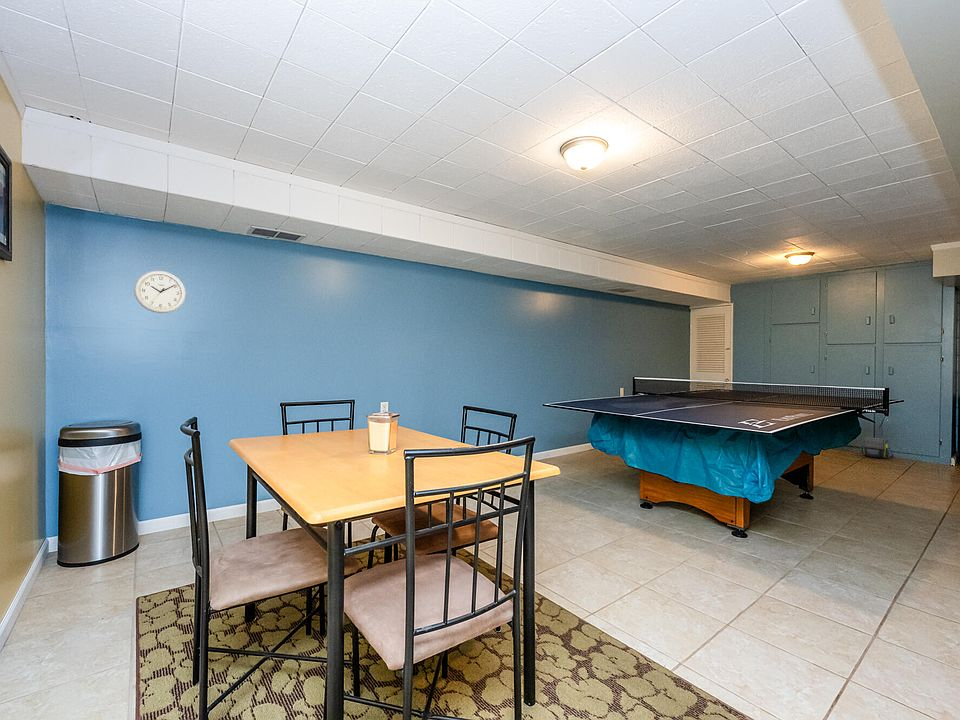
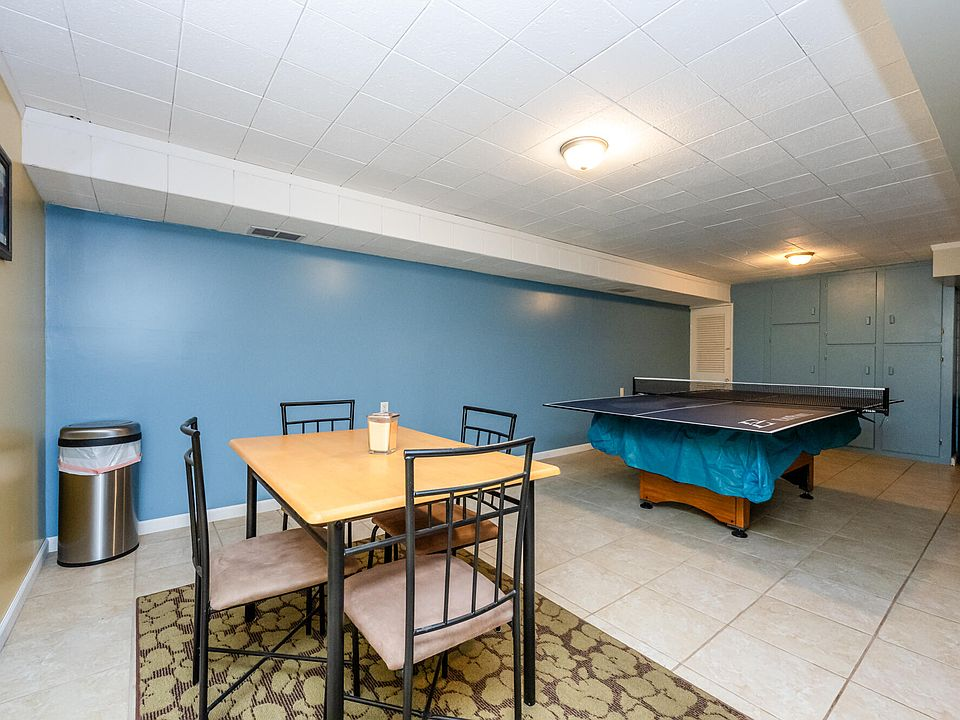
- wall clock [133,270,187,314]
- shoulder bag [860,436,896,459]
